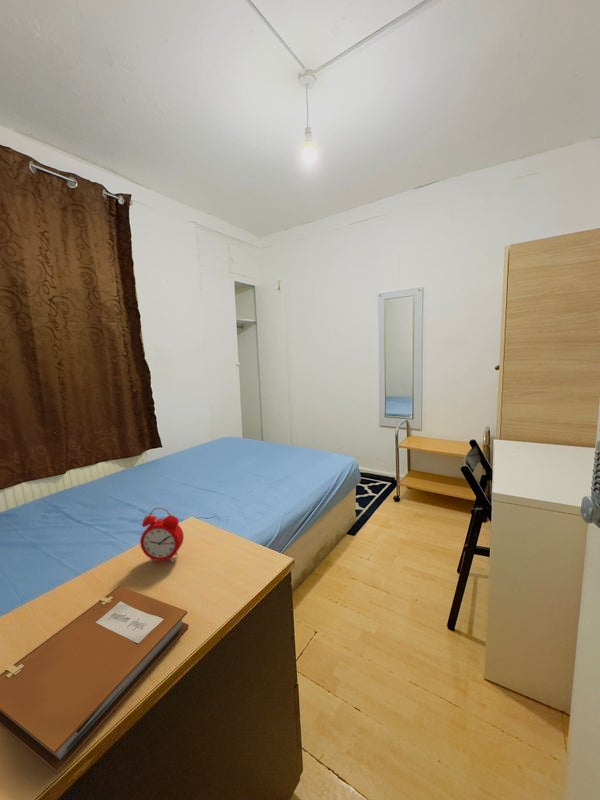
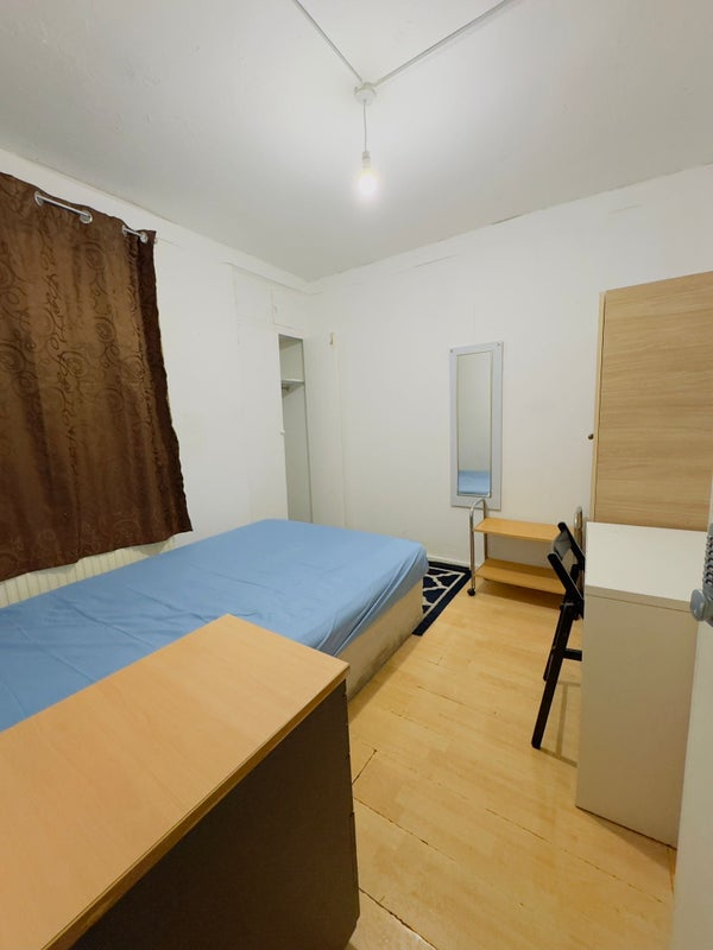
- notebook [0,585,190,775]
- alarm clock [139,506,185,564]
